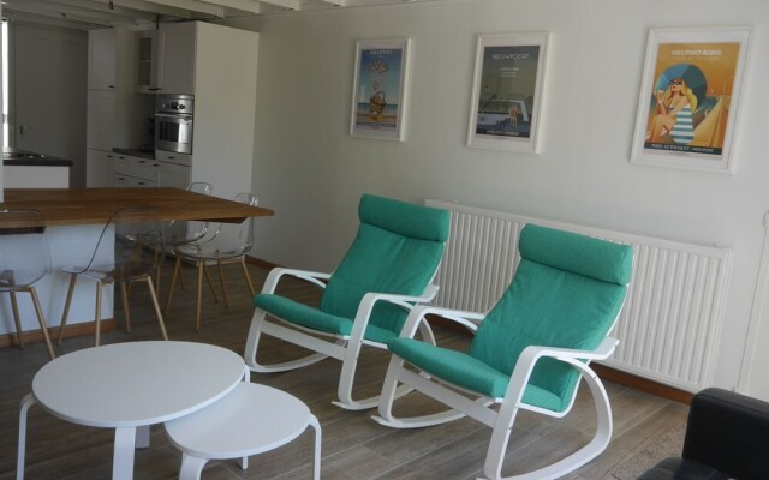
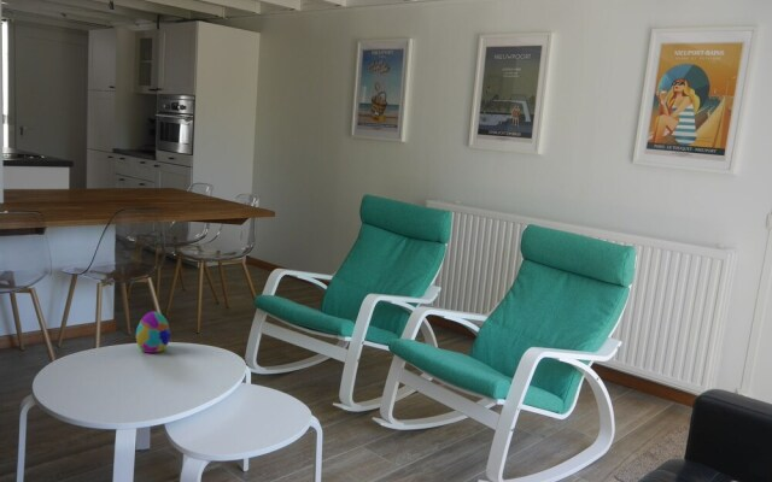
+ decorative egg [135,310,171,354]
